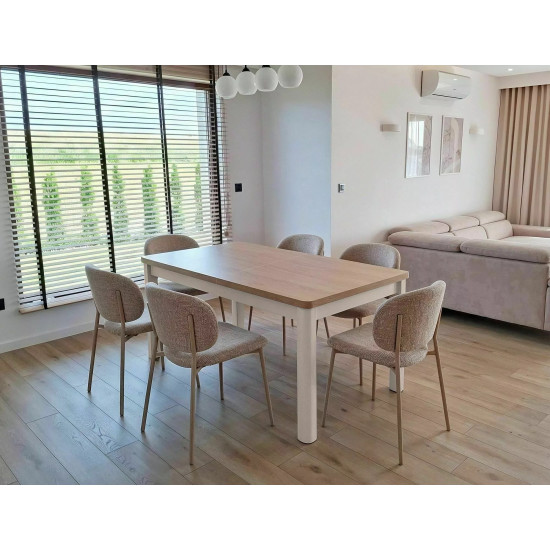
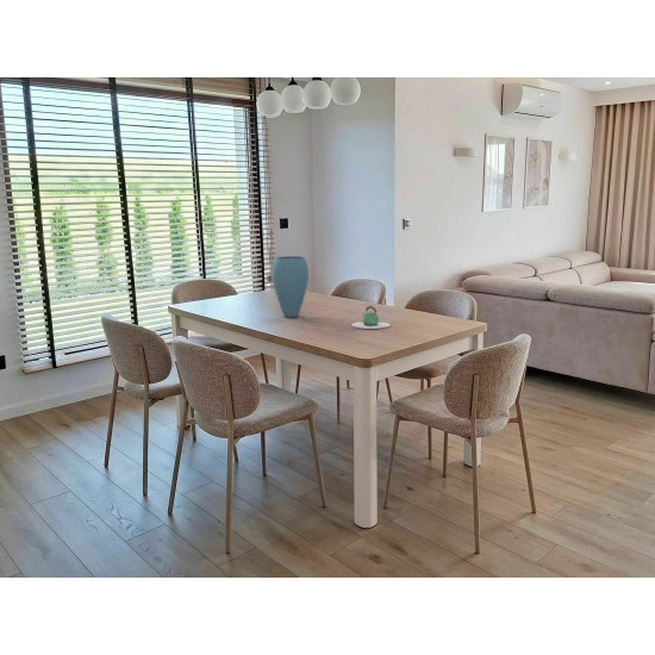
+ vase [270,255,310,318]
+ teapot [350,305,392,330]
